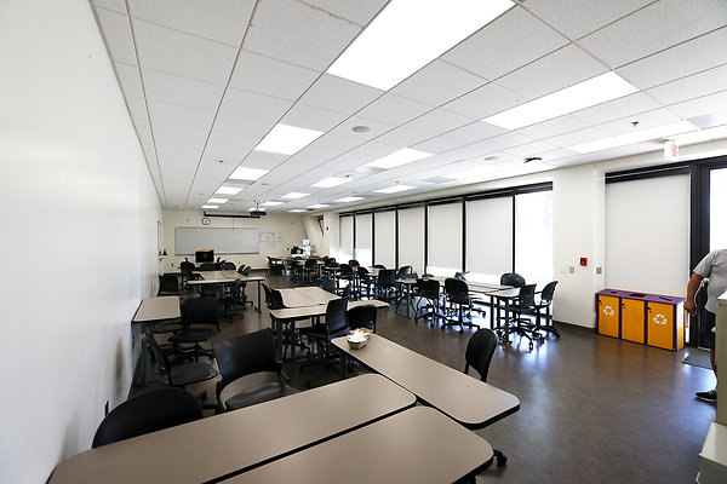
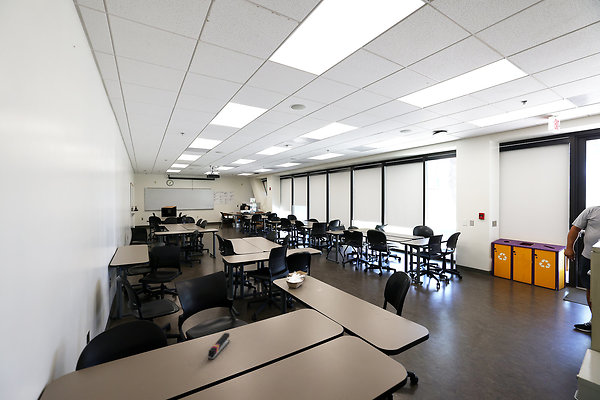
+ stapler [207,332,231,361]
